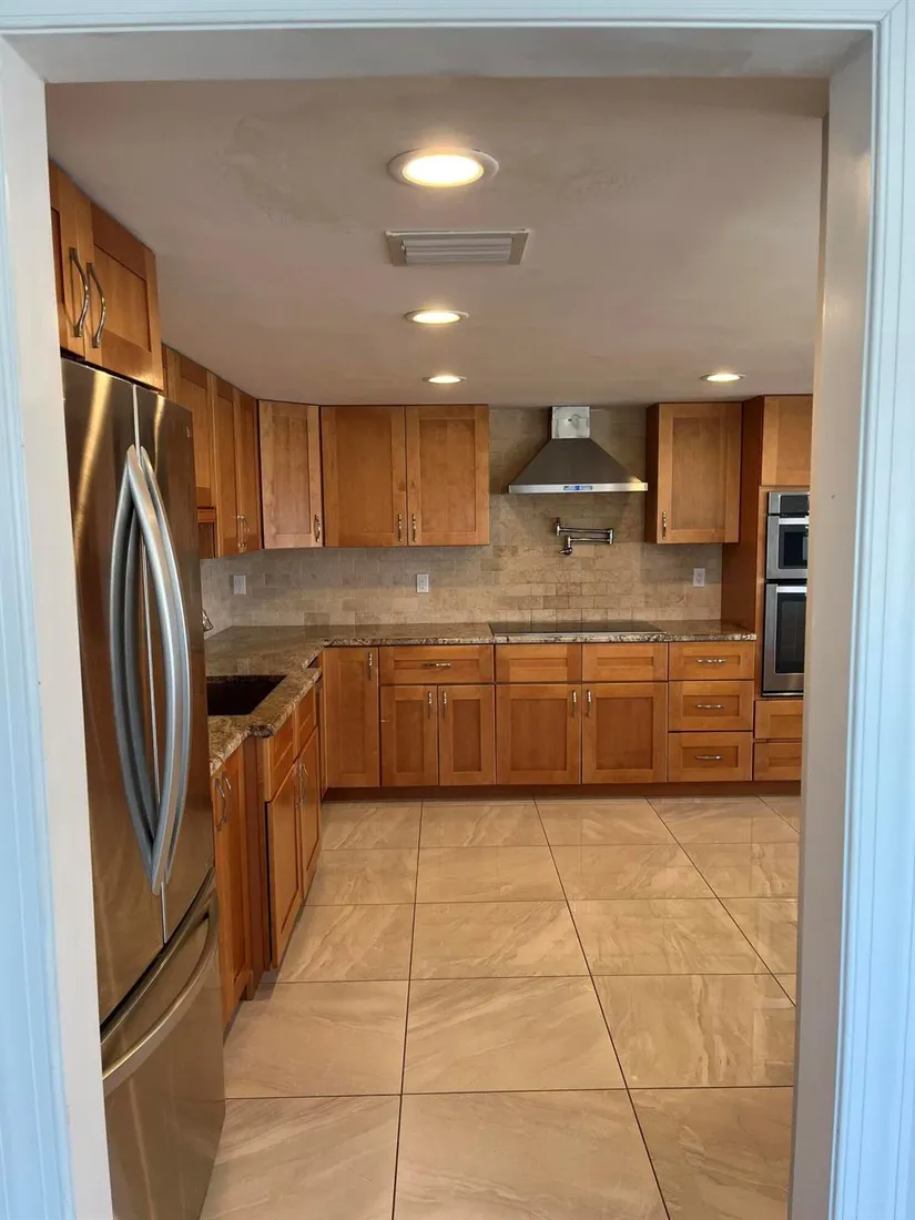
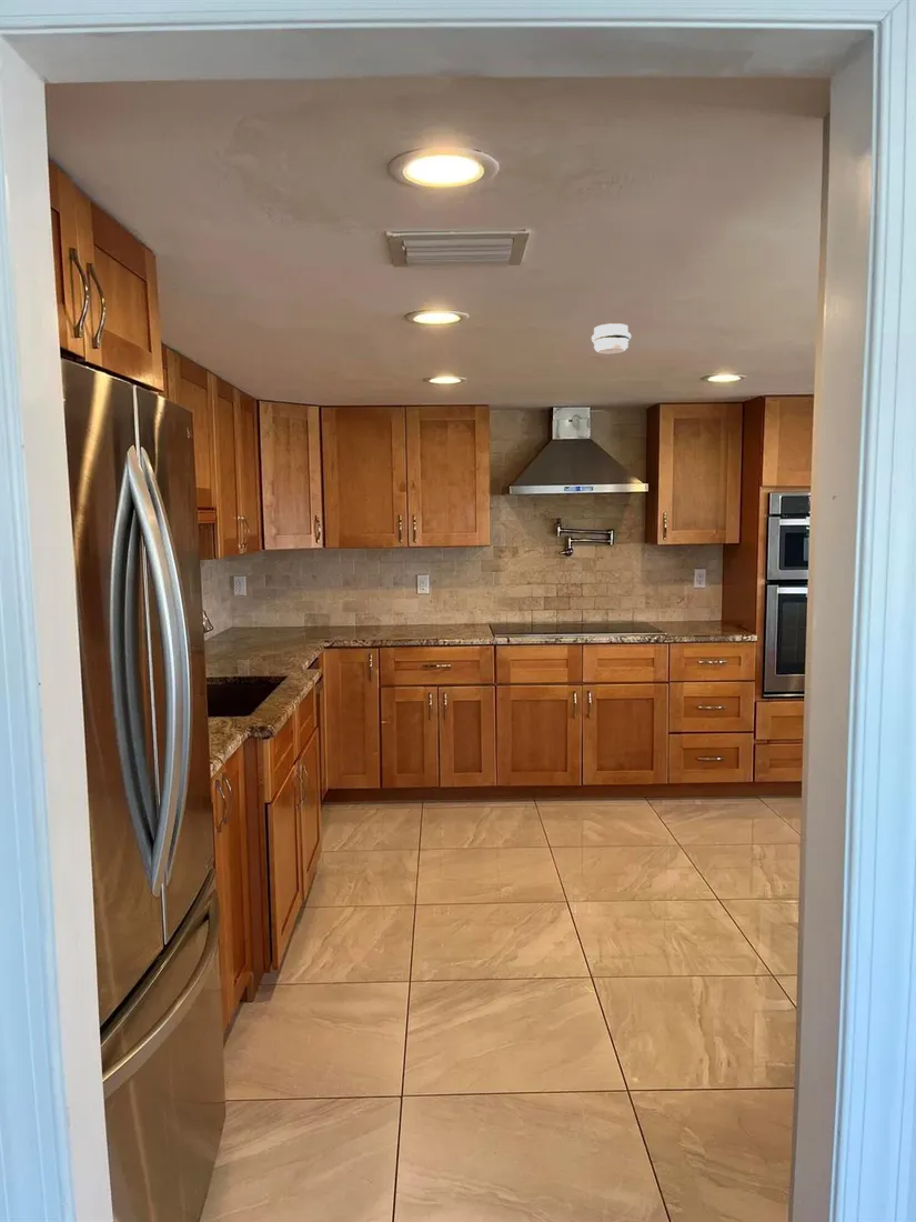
+ smoke detector [591,322,632,354]
